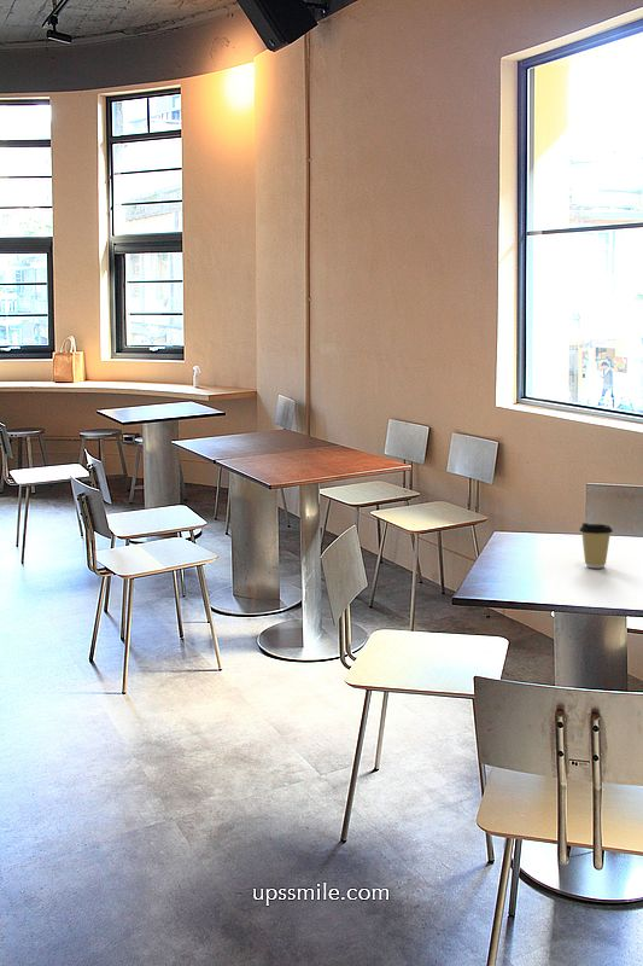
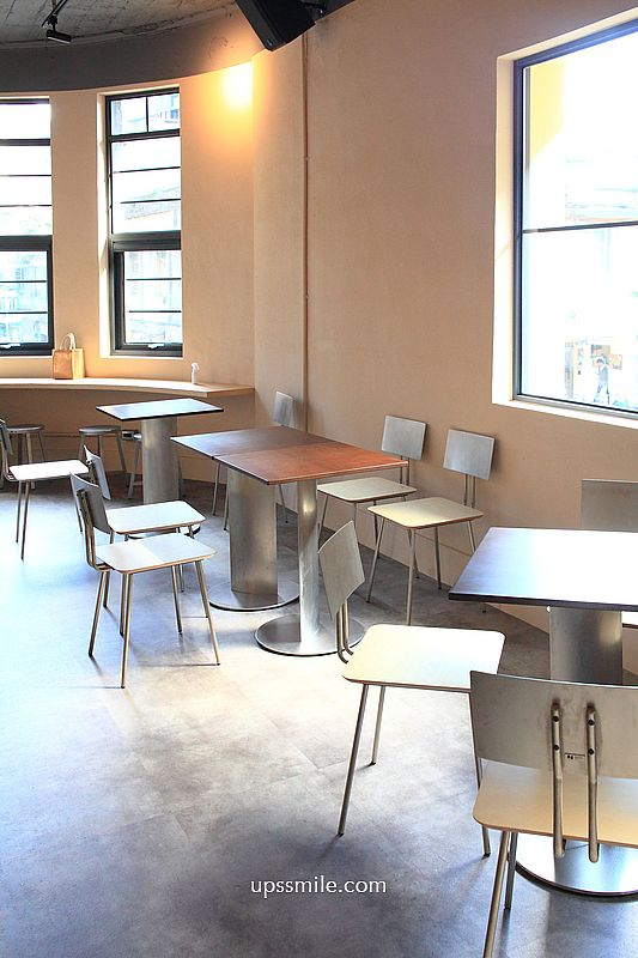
- coffee cup [578,522,614,569]
